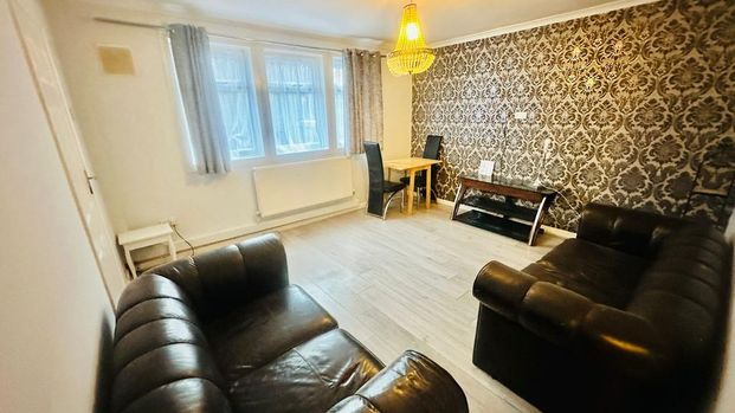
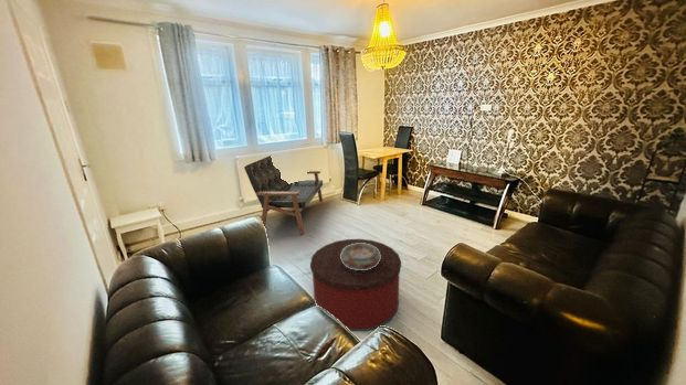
+ ottoman [309,238,402,332]
+ bench [243,154,324,235]
+ decorative bowl [340,243,381,270]
